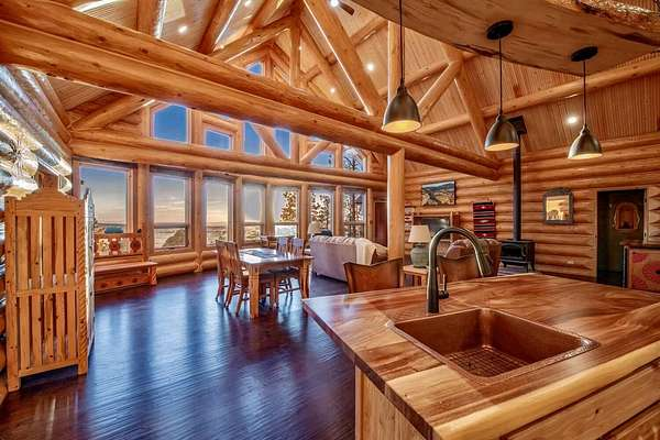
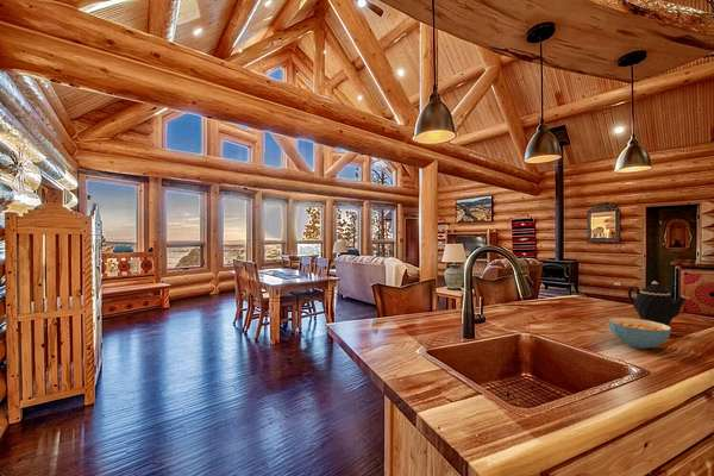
+ teapot [627,280,690,326]
+ cereal bowl [607,317,672,350]
